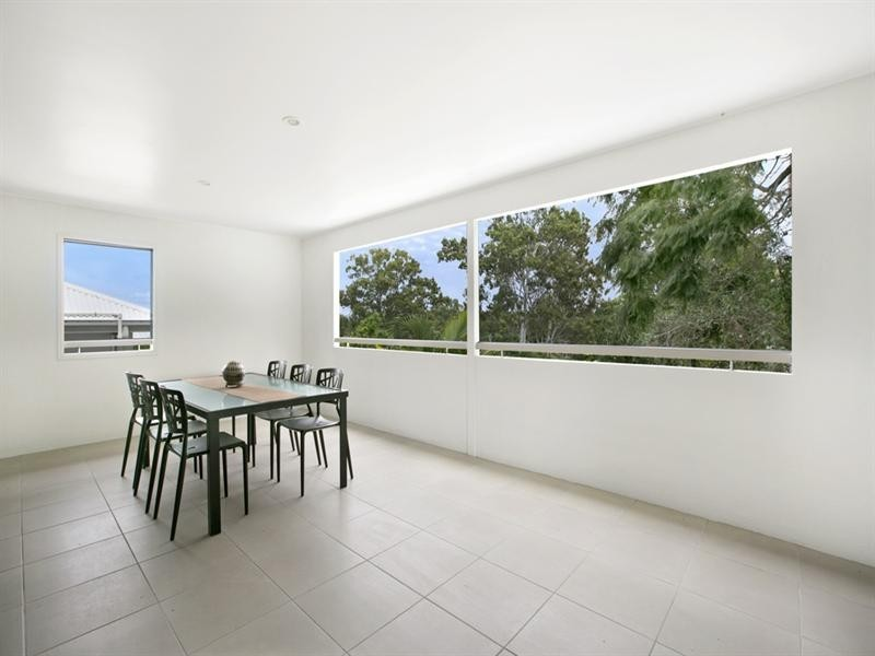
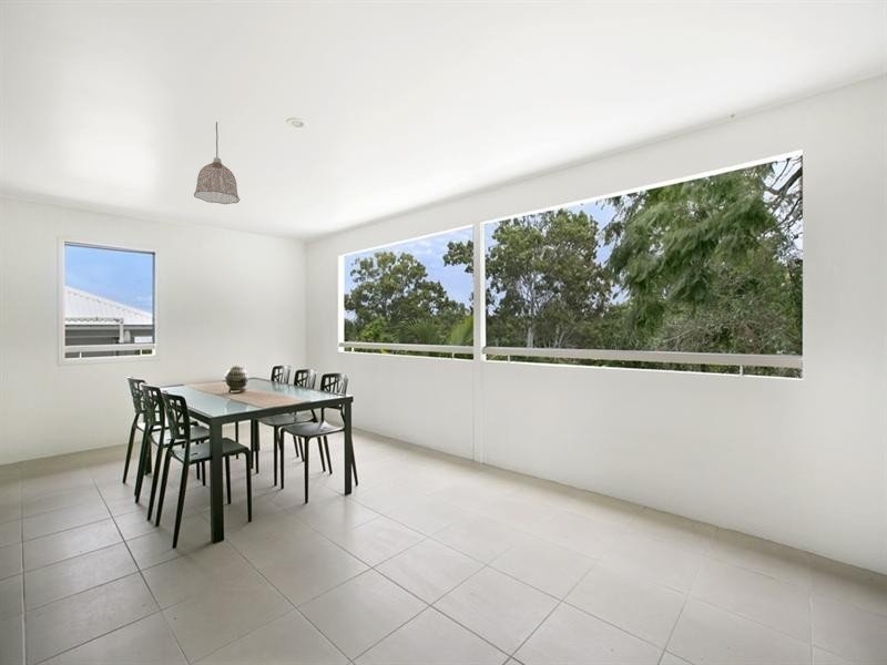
+ pendant lamp [193,121,241,205]
